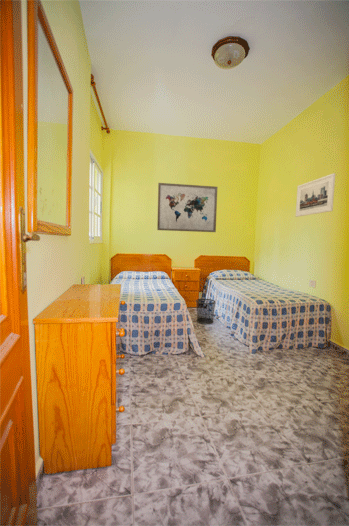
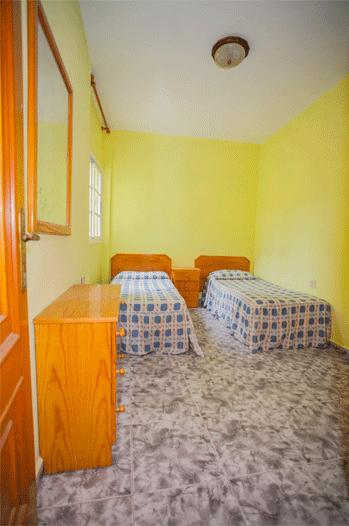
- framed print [295,173,336,218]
- wall art [156,182,218,233]
- waste bin [195,298,216,325]
